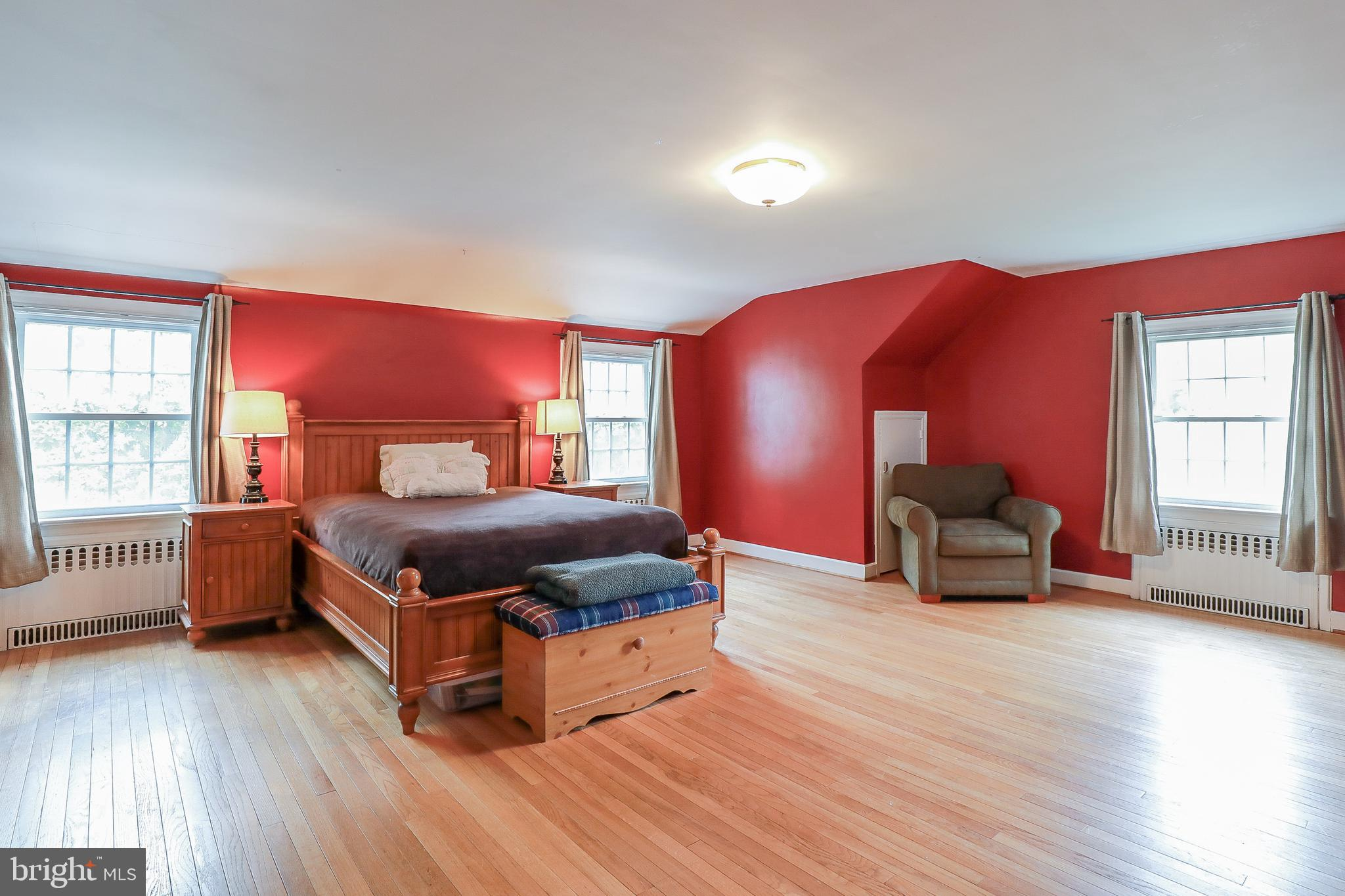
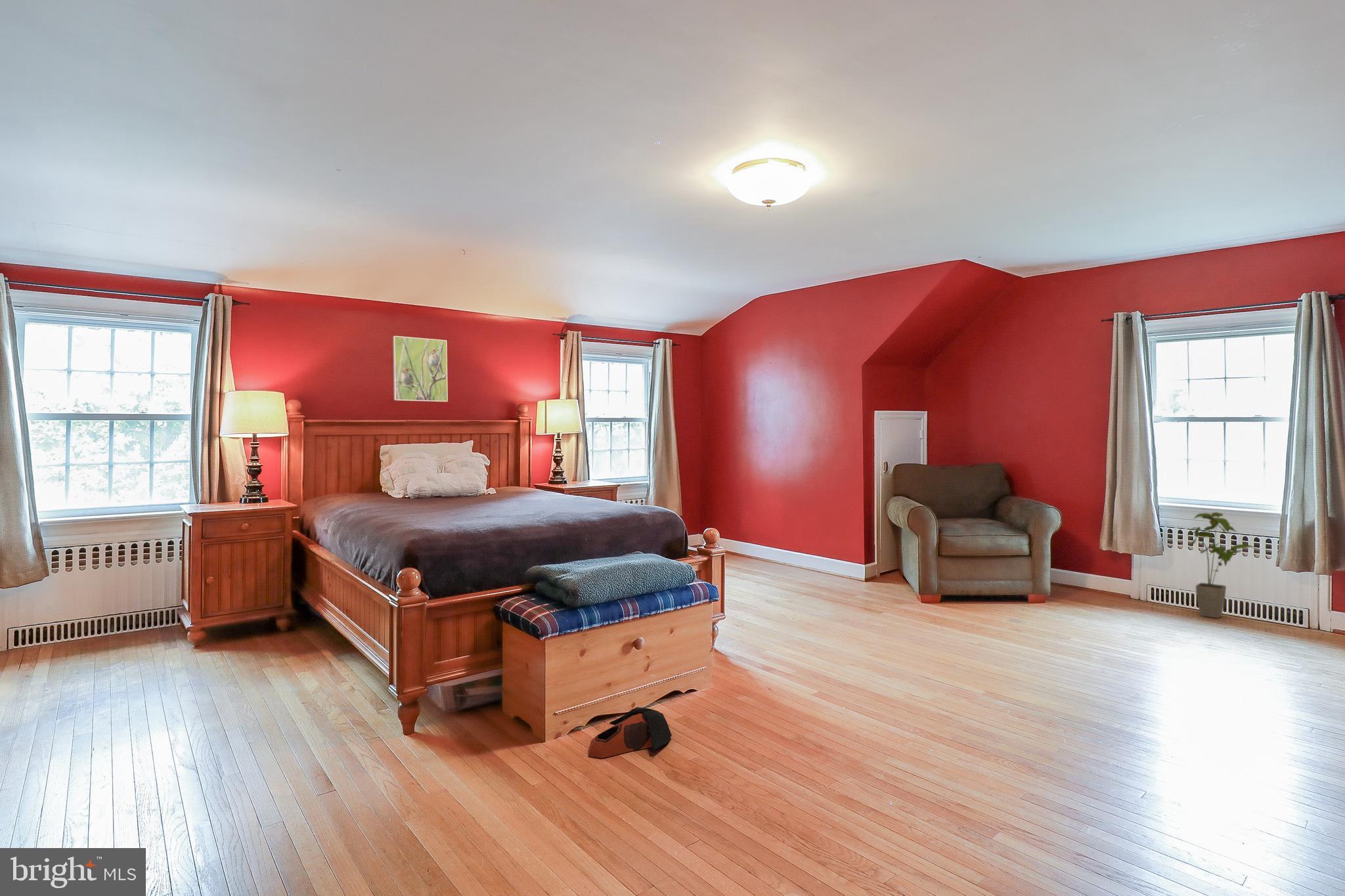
+ bag [588,706,672,759]
+ house plant [1187,511,1260,619]
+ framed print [392,335,449,402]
